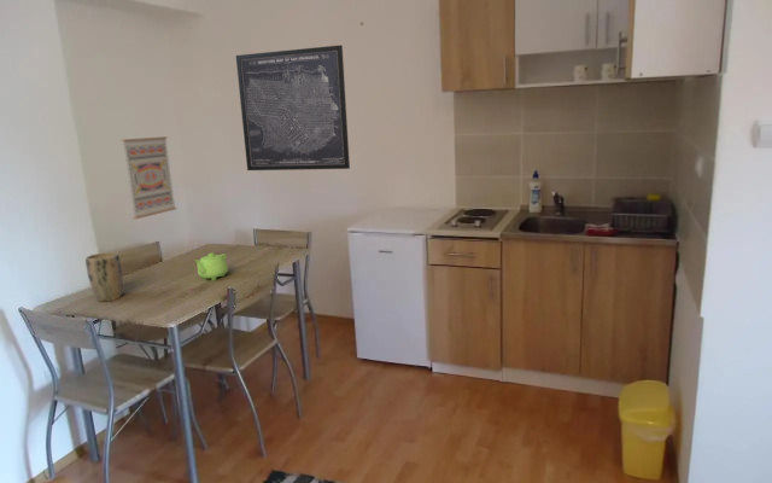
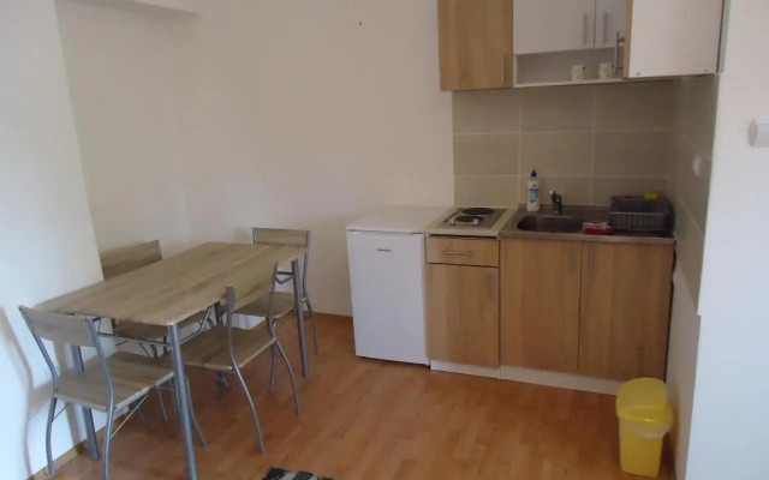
- teapot [193,252,229,281]
- wall art [235,43,351,171]
- wall art [121,135,177,220]
- plant pot [84,251,124,303]
